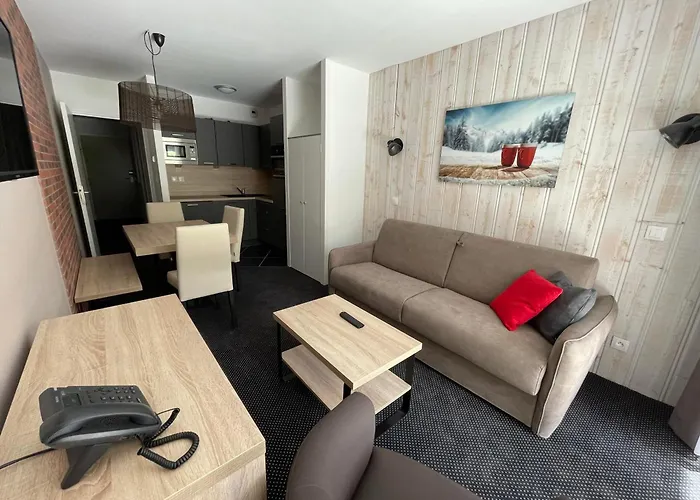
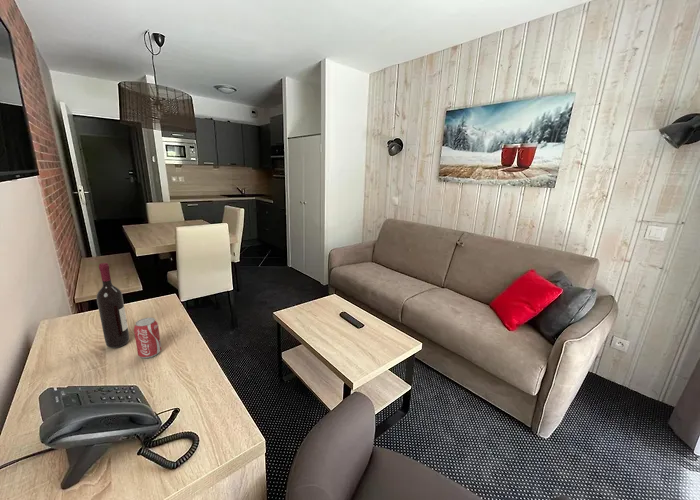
+ beverage can [133,317,162,359]
+ wine bottle [95,262,130,349]
